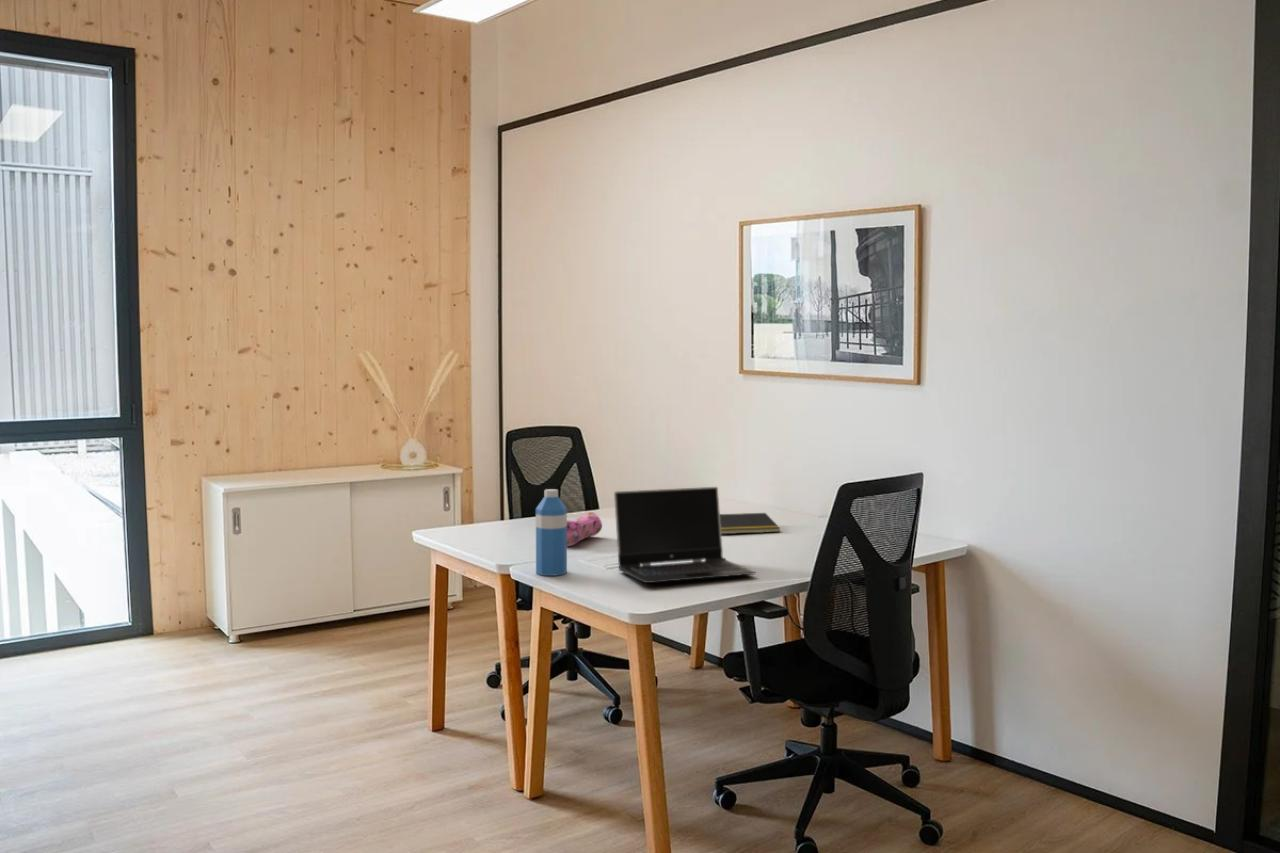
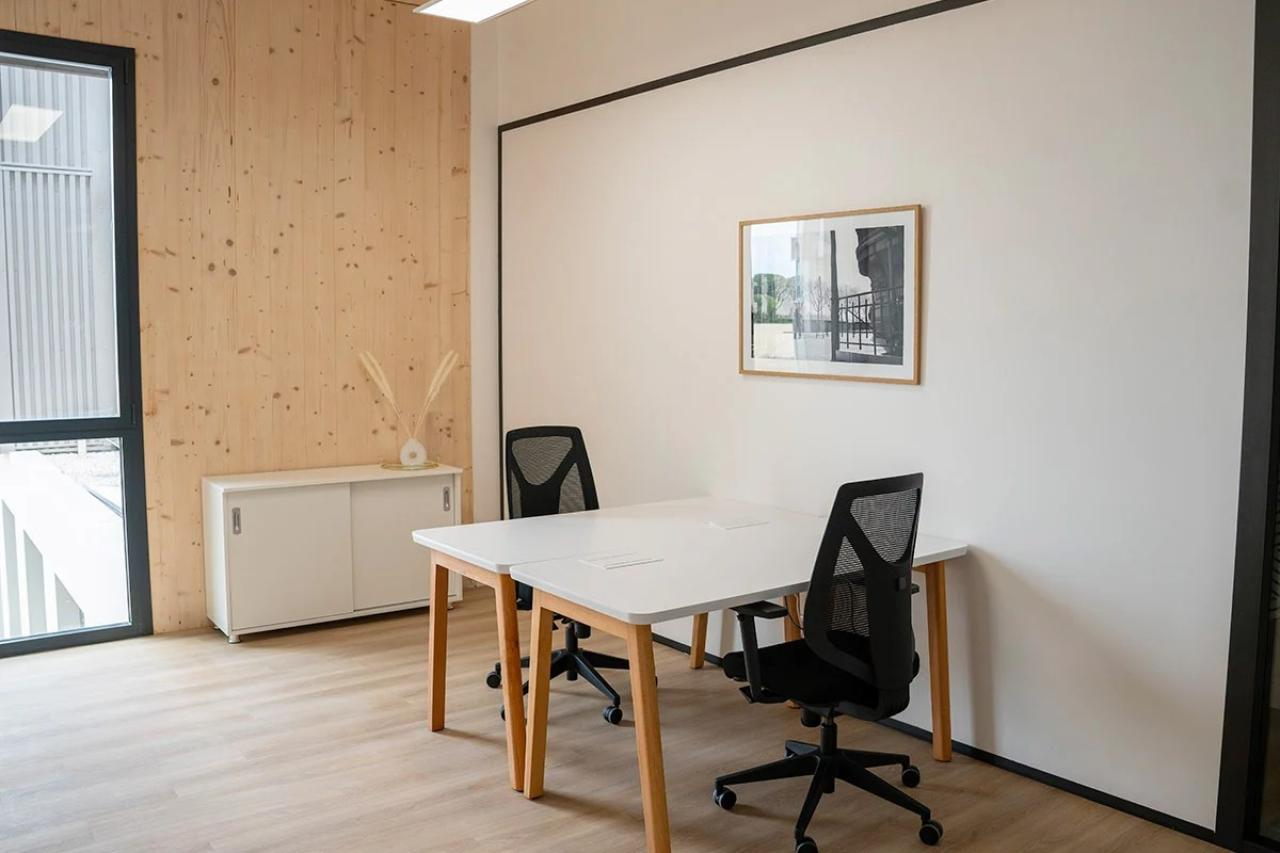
- laptop computer [613,486,757,584]
- water bottle [535,488,568,577]
- pencil case [567,511,603,547]
- notepad [720,512,781,535]
